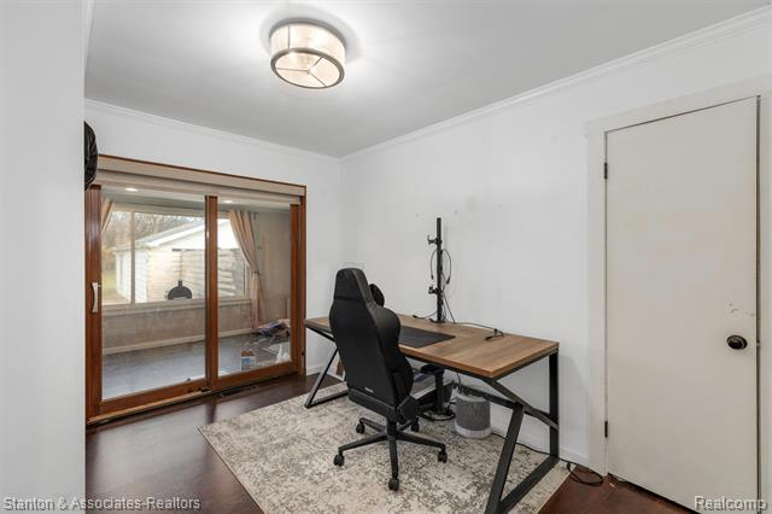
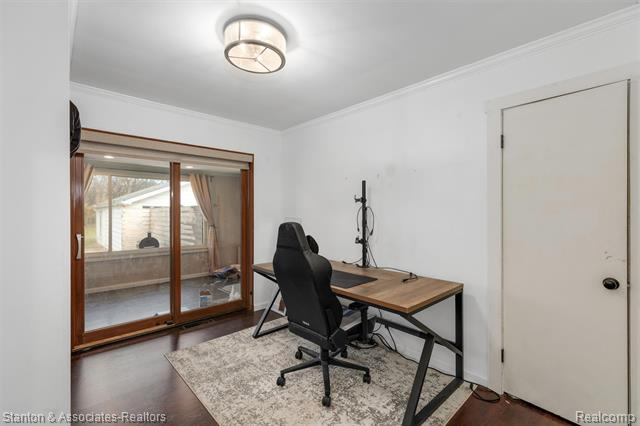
- wastebasket [454,384,492,440]
